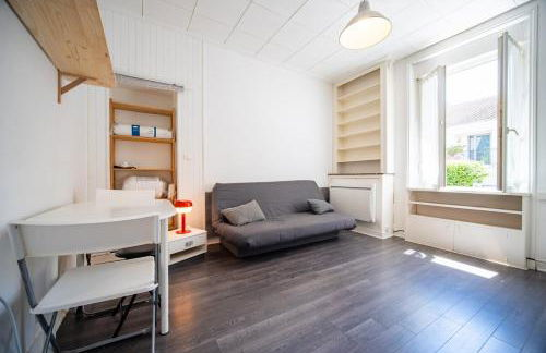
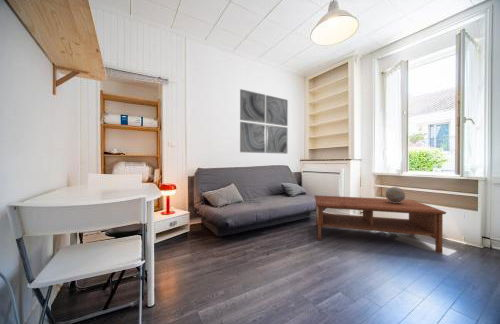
+ coffee table [314,194,448,254]
+ decorative sphere [385,186,406,203]
+ wall art [239,88,289,155]
